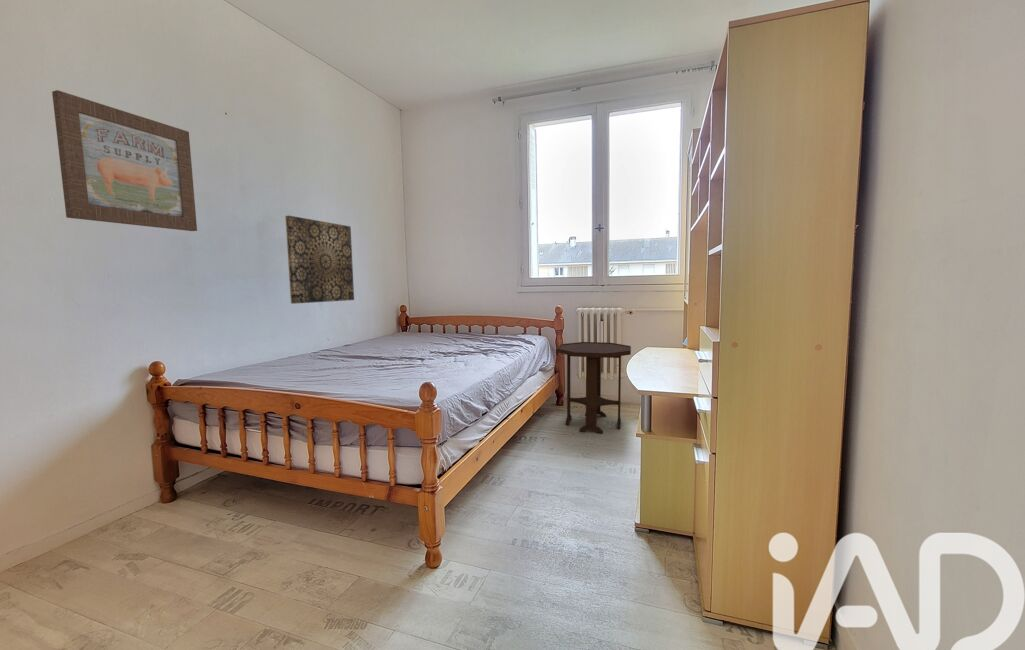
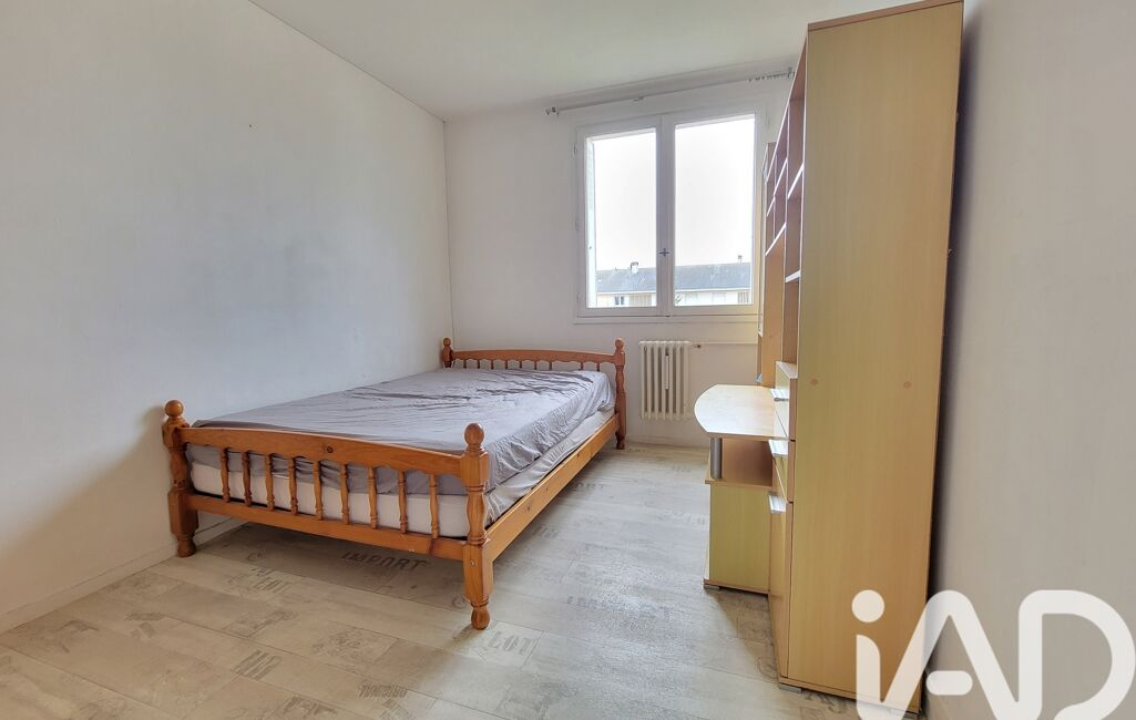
- side table [555,341,632,434]
- wall art [51,89,198,232]
- wall art [284,215,355,305]
